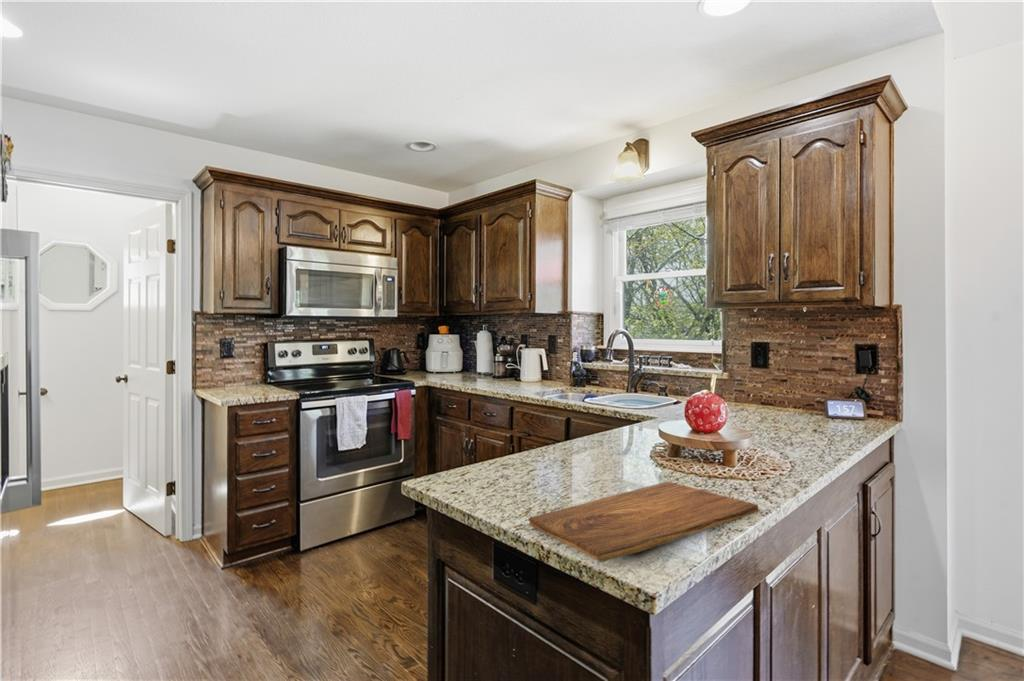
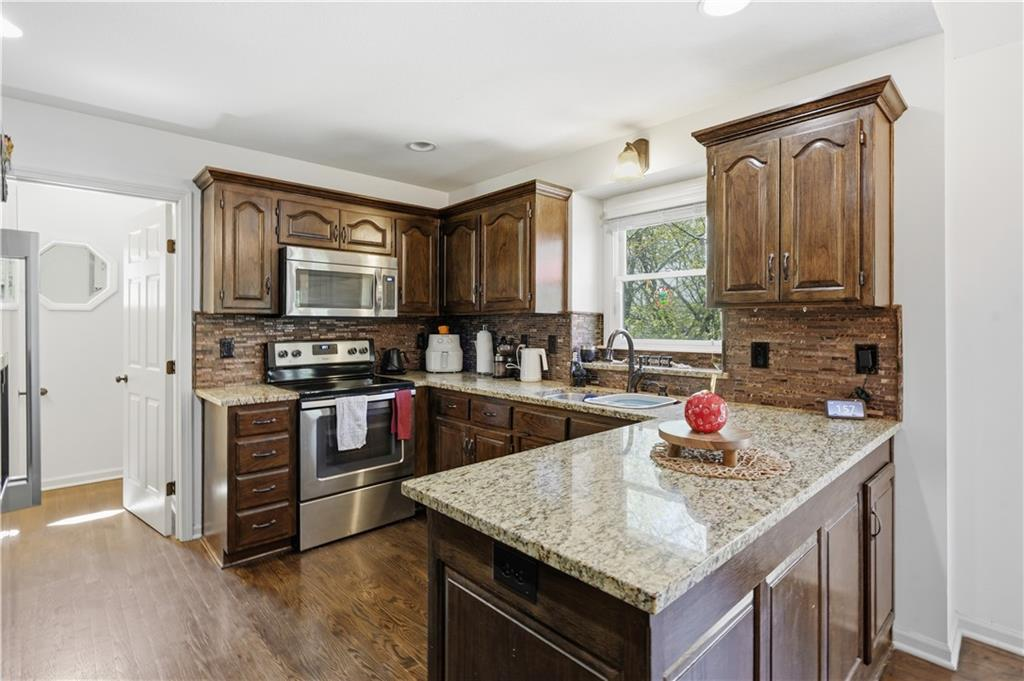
- cutting board [529,480,759,563]
